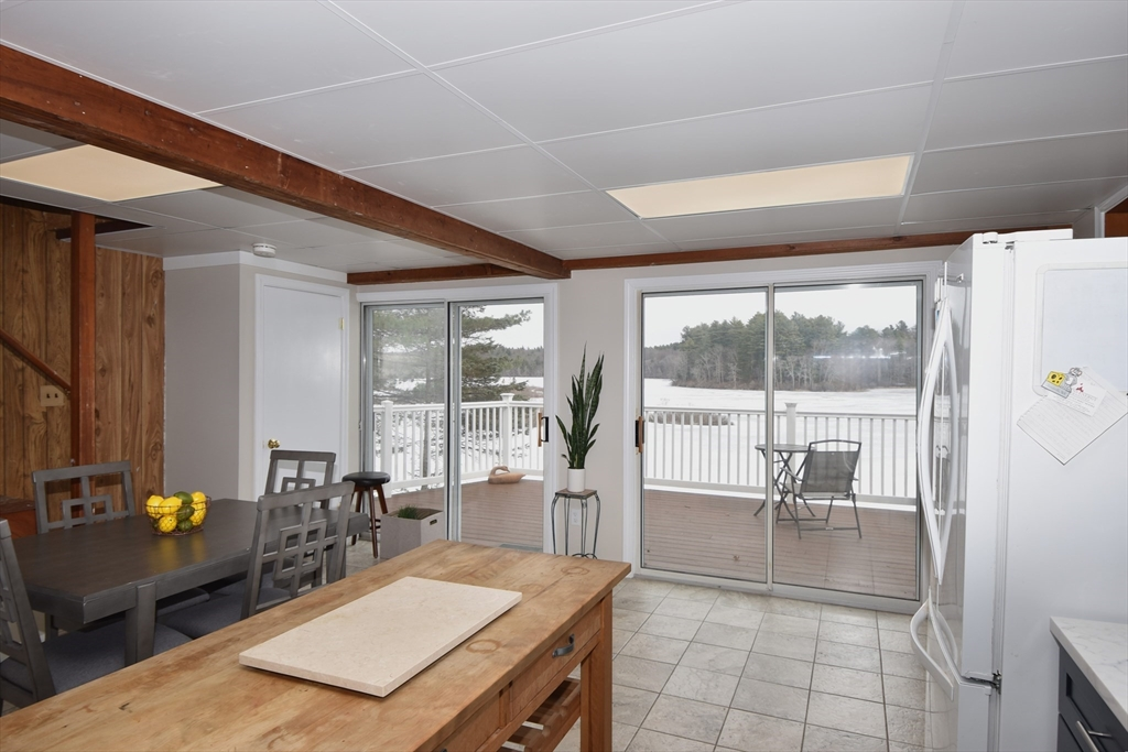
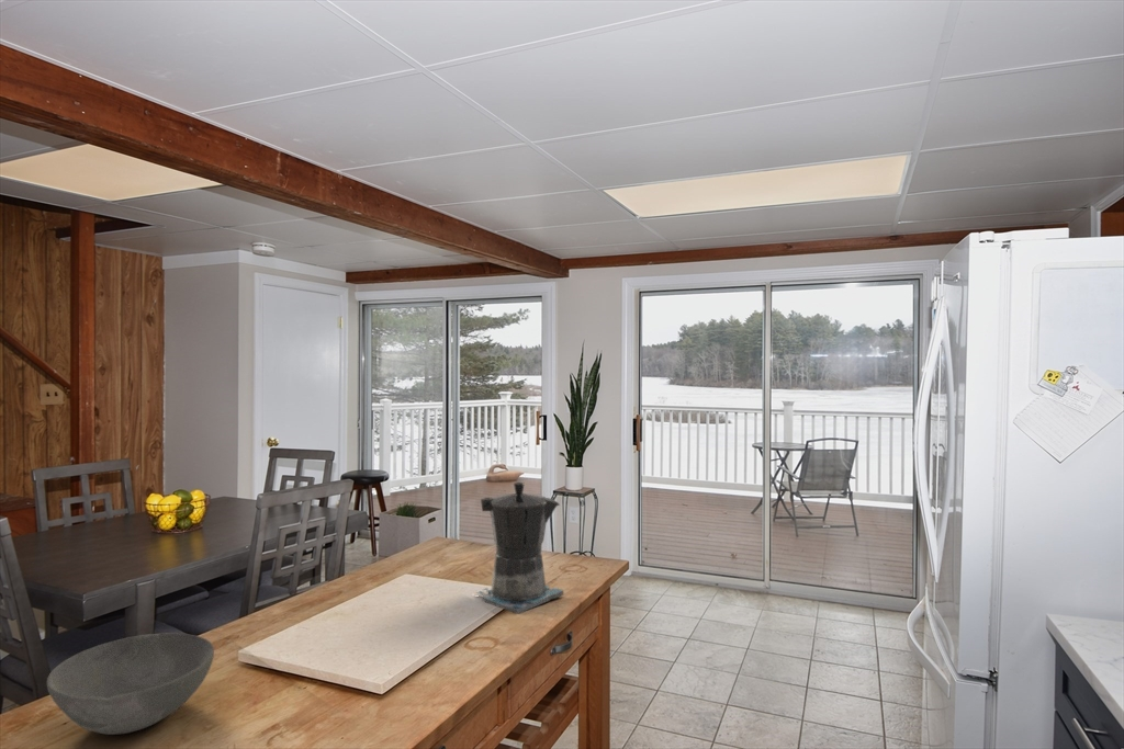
+ bowl [46,632,215,736]
+ coffee maker [475,481,564,615]
